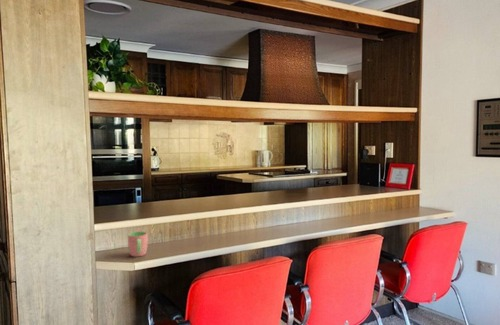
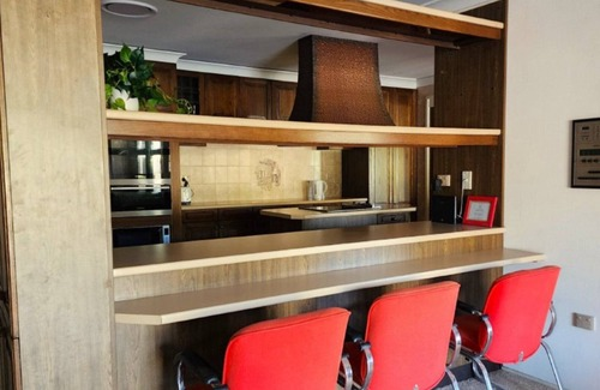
- cup [127,231,149,258]
